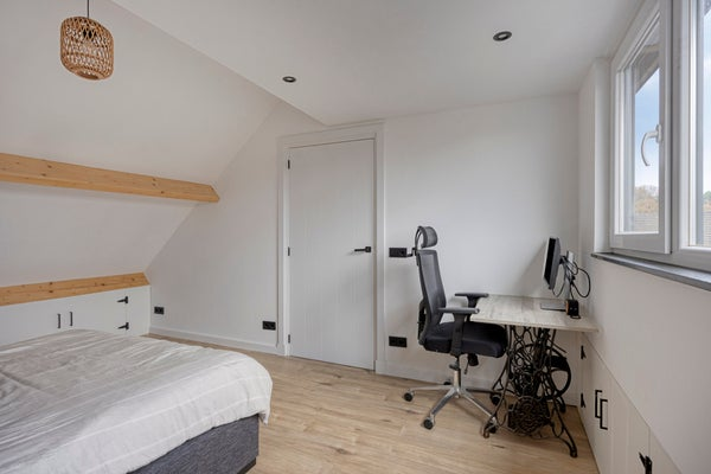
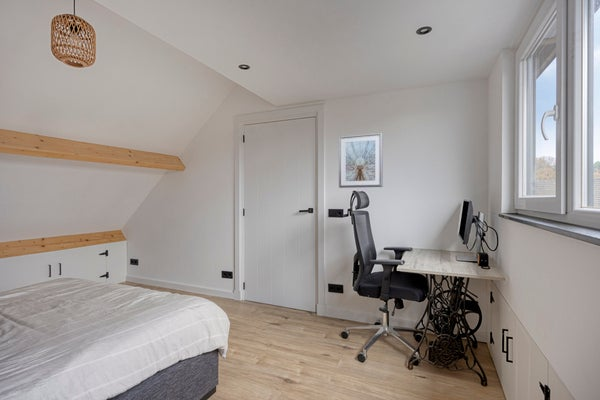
+ picture frame [338,132,384,189]
